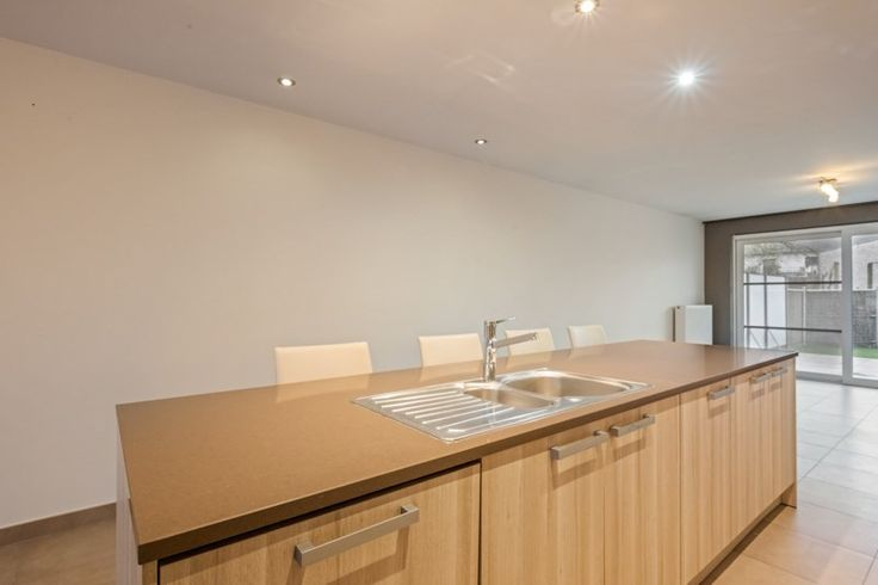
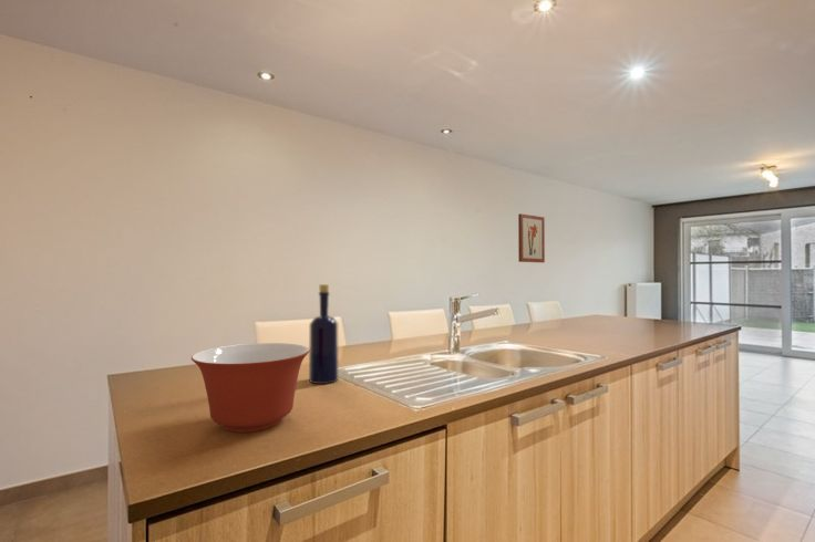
+ bottle [308,283,339,385]
+ wall art [517,212,546,263]
+ mixing bowl [190,342,310,434]
